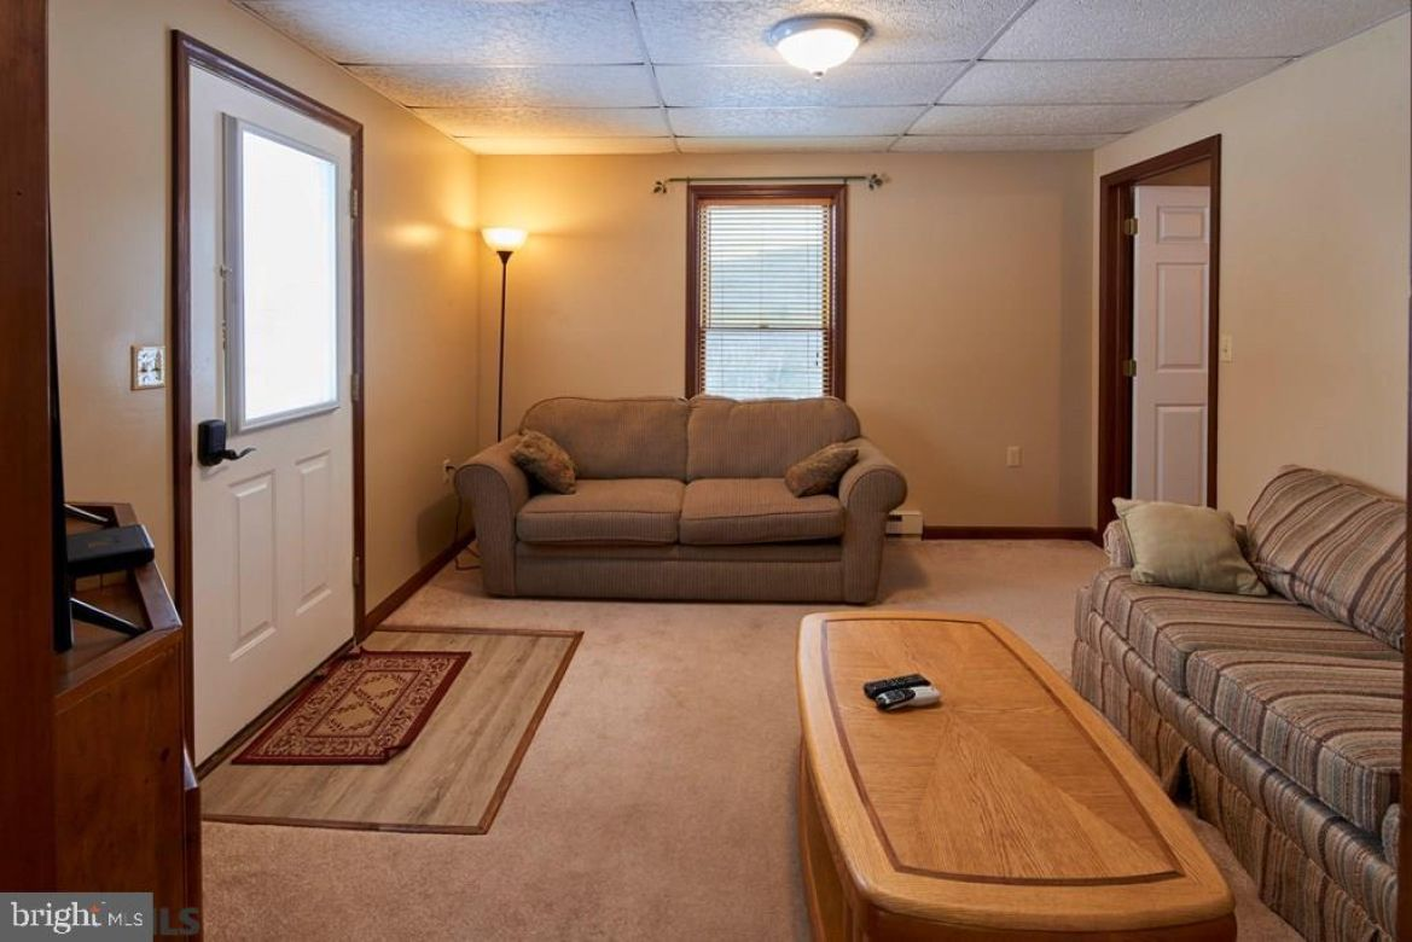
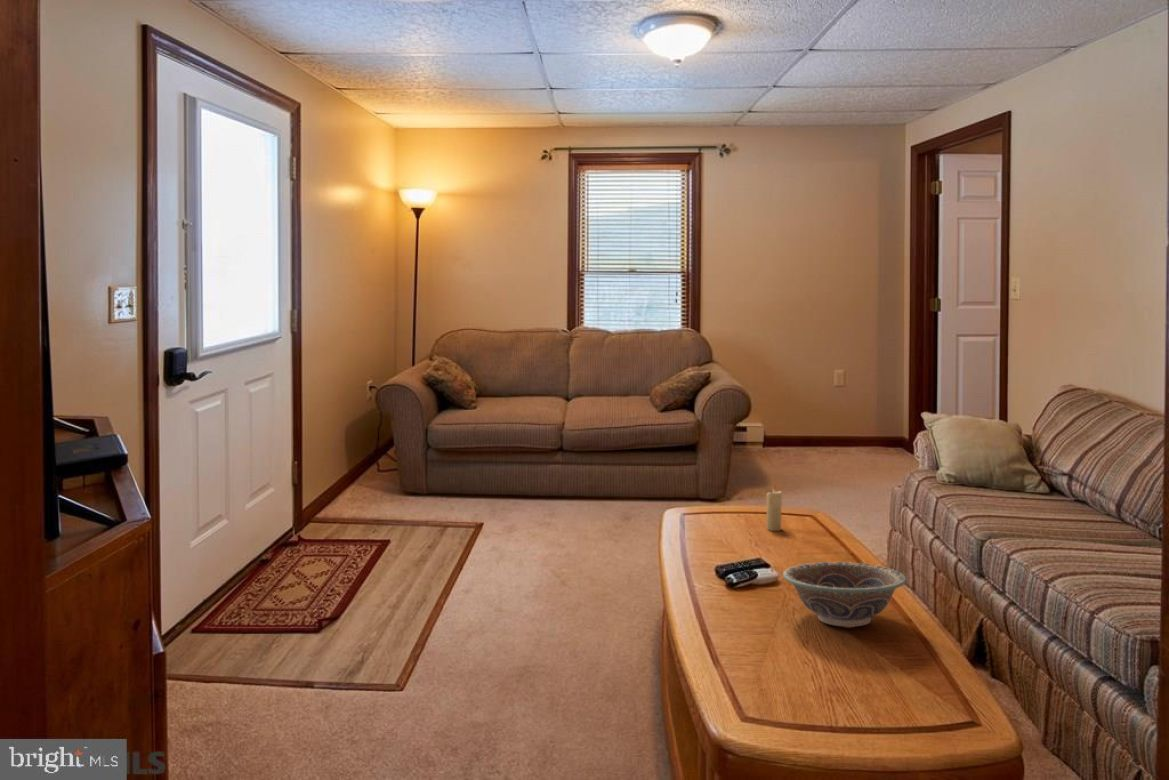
+ decorative bowl [782,561,907,628]
+ candle [765,482,783,532]
